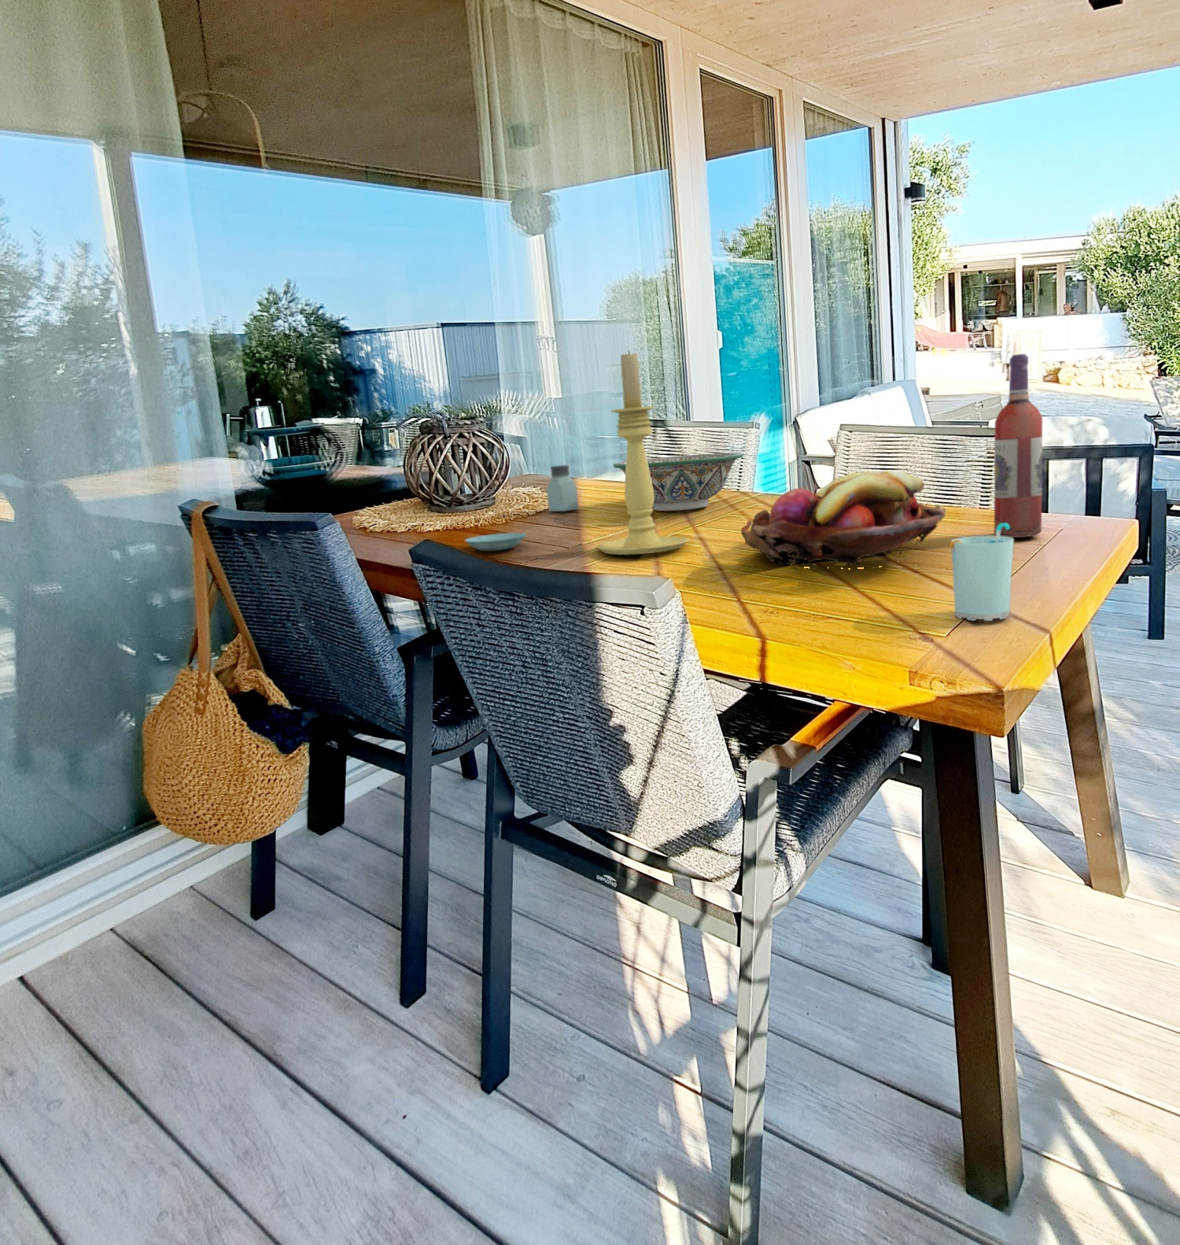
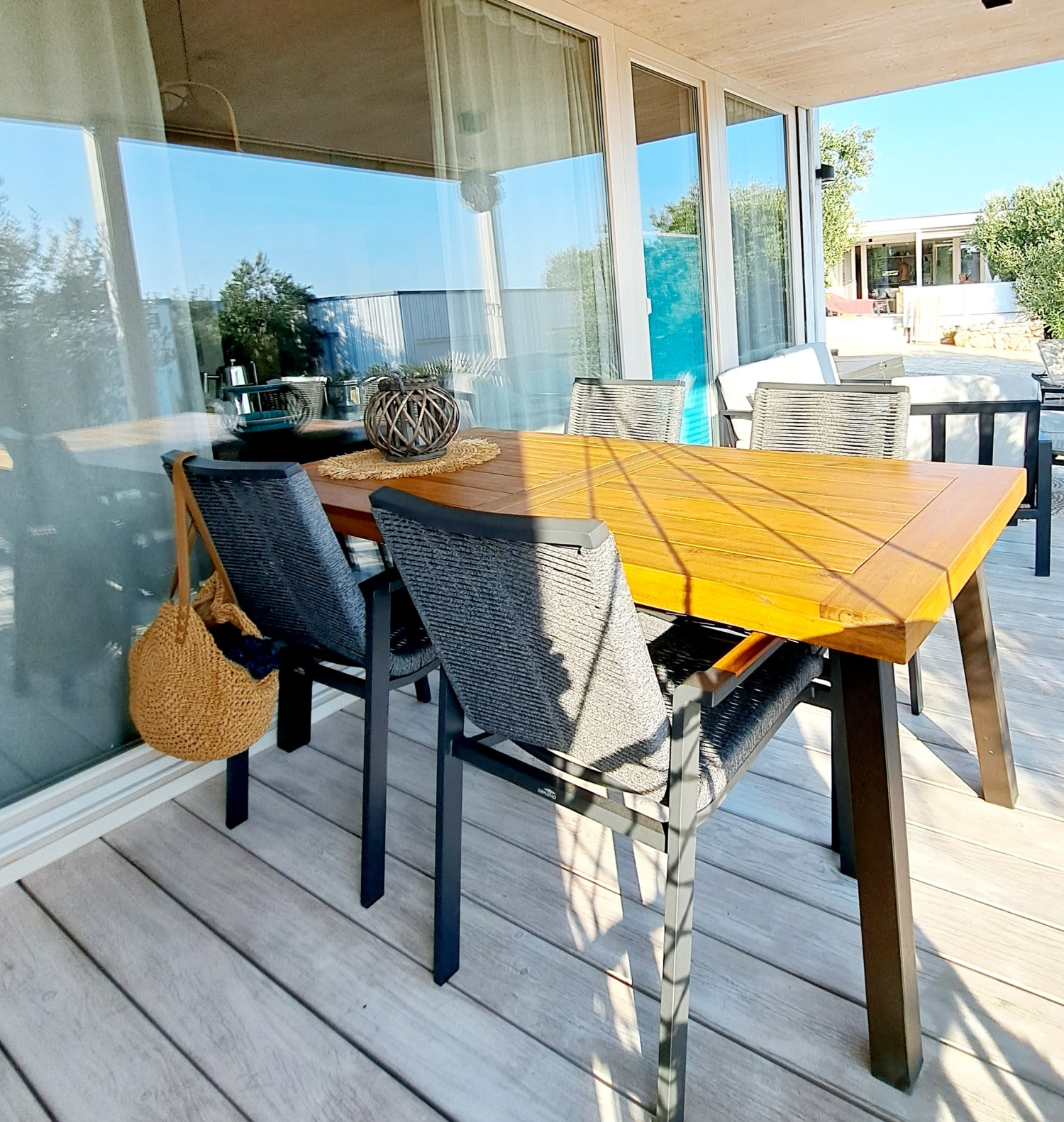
- candle holder [596,350,690,556]
- saucer [465,532,528,551]
- cup [948,524,1015,621]
- fruit basket [740,469,947,569]
- wine bottle [994,353,1044,538]
- saltshaker [546,464,579,513]
- decorative bowl [613,452,743,512]
